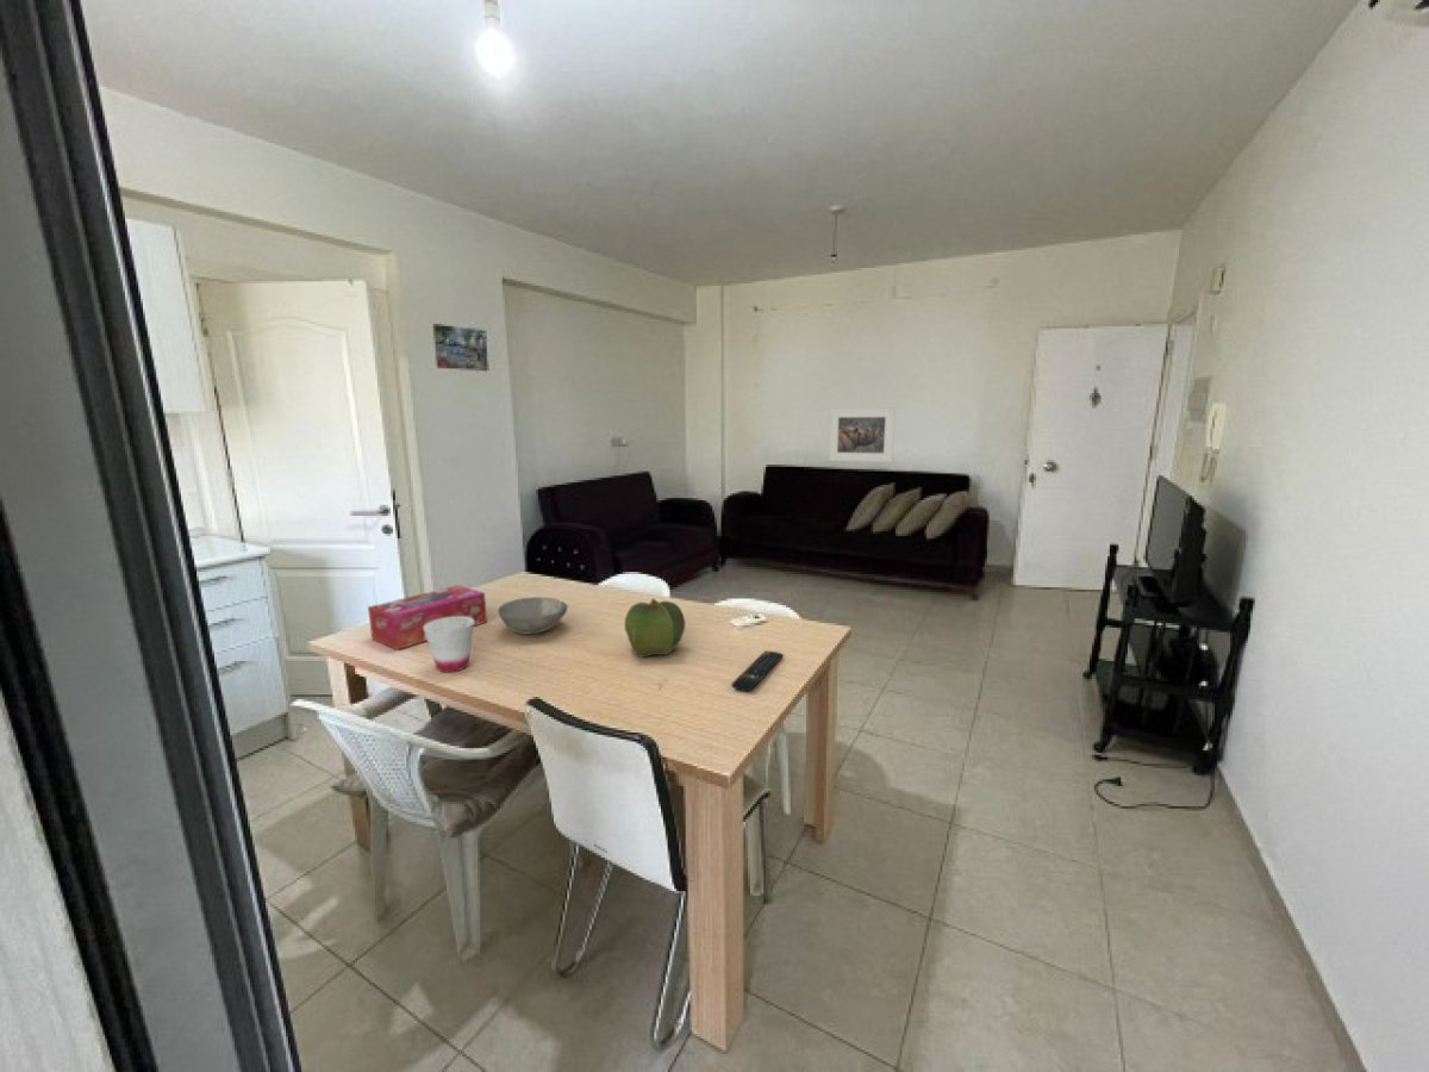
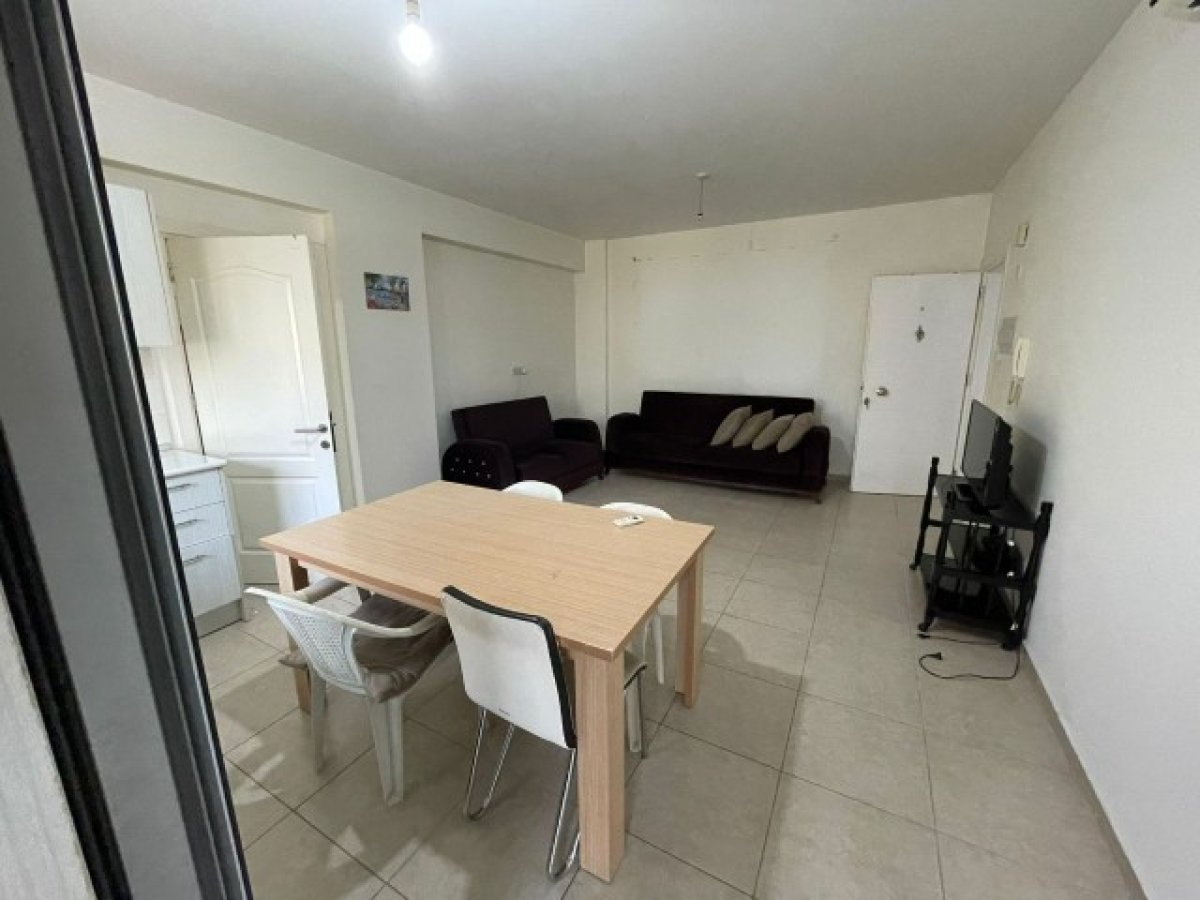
- remote control [730,650,784,692]
- cabbage [624,598,686,659]
- bowl [497,596,568,635]
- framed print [828,407,897,463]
- cup [424,617,474,673]
- tissue box [367,584,488,650]
